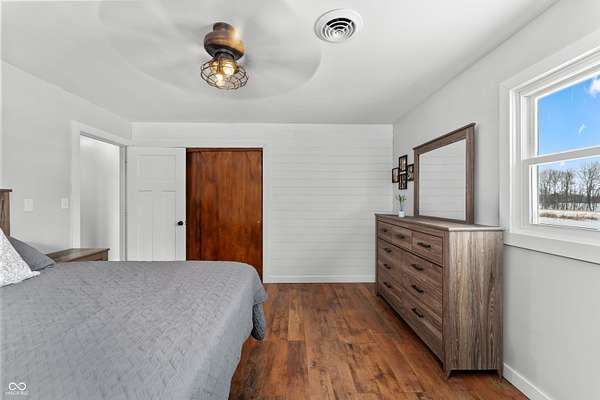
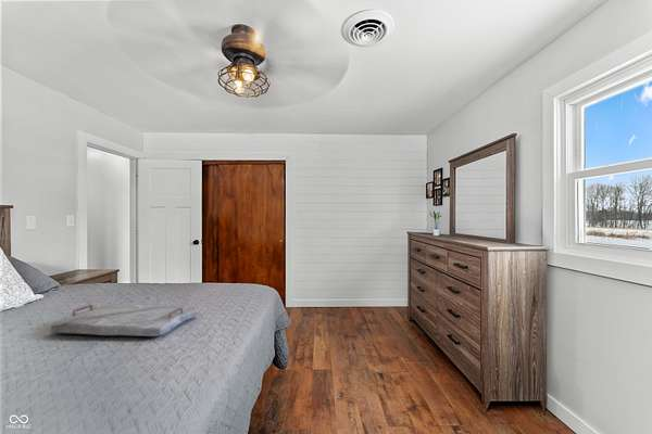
+ serving tray [49,303,200,337]
